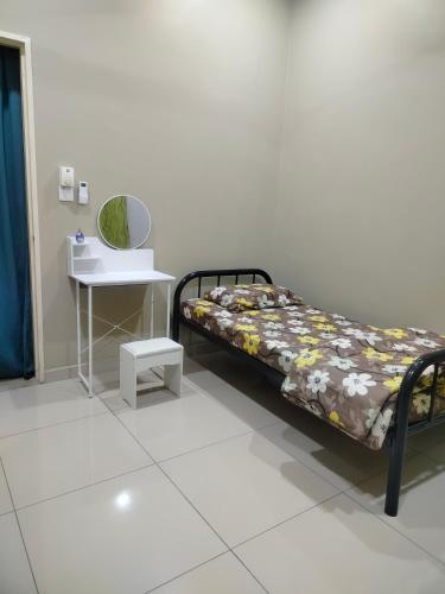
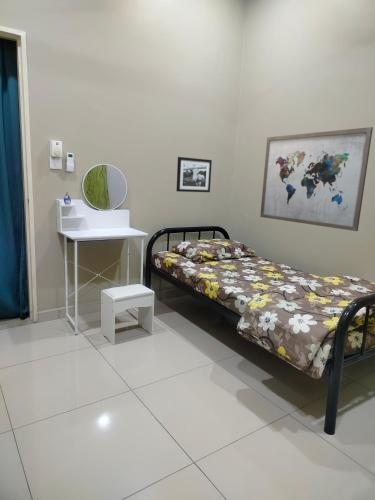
+ wall art [259,126,374,232]
+ picture frame [176,156,213,193]
